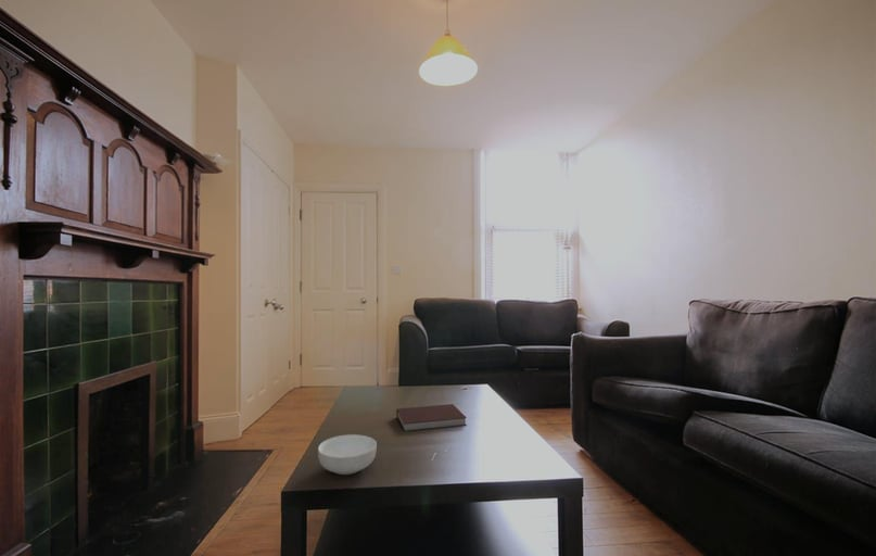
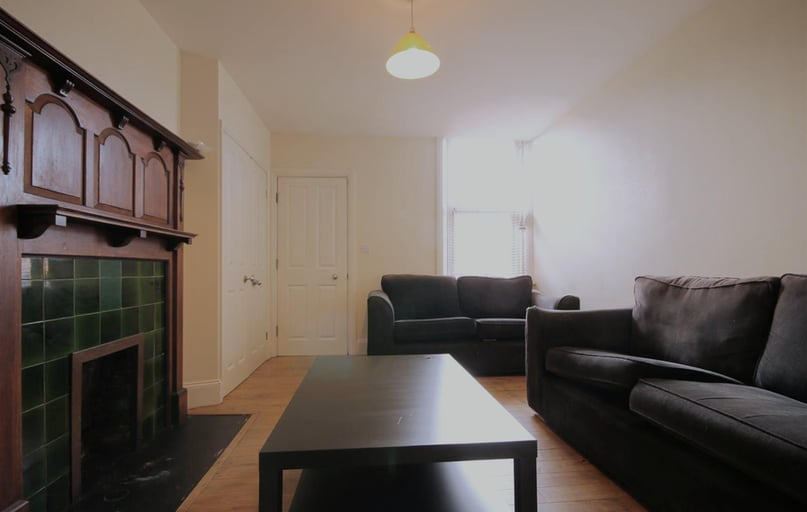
- notebook [395,403,468,431]
- cereal bowl [317,433,378,476]
